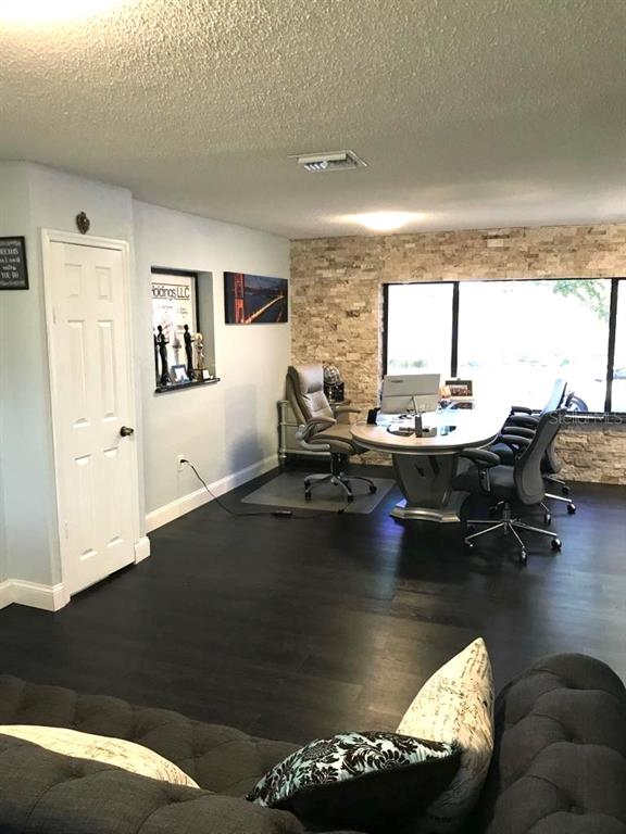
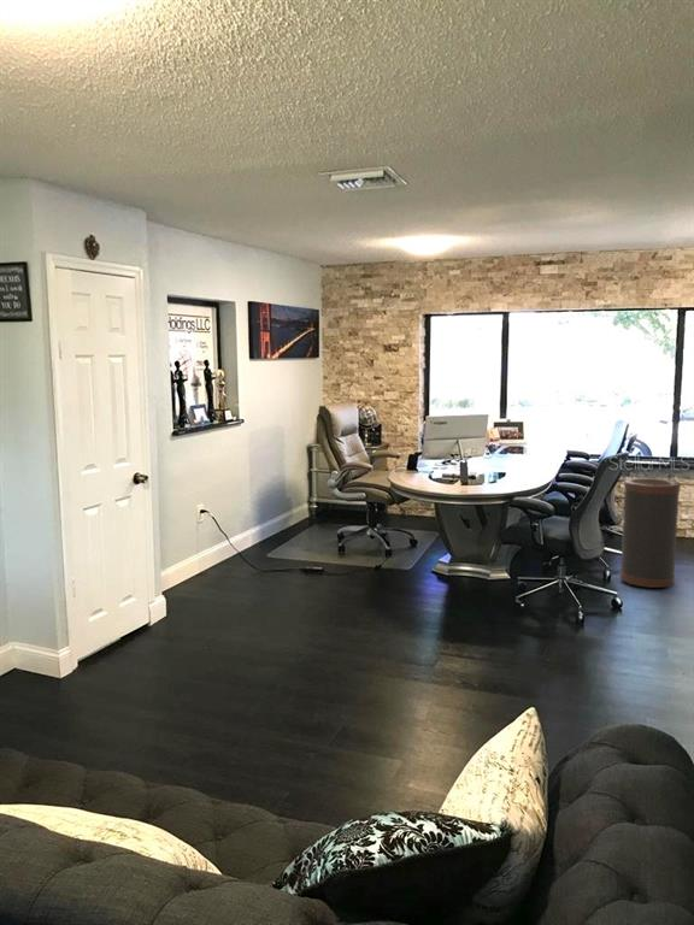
+ trash can [618,477,682,589]
